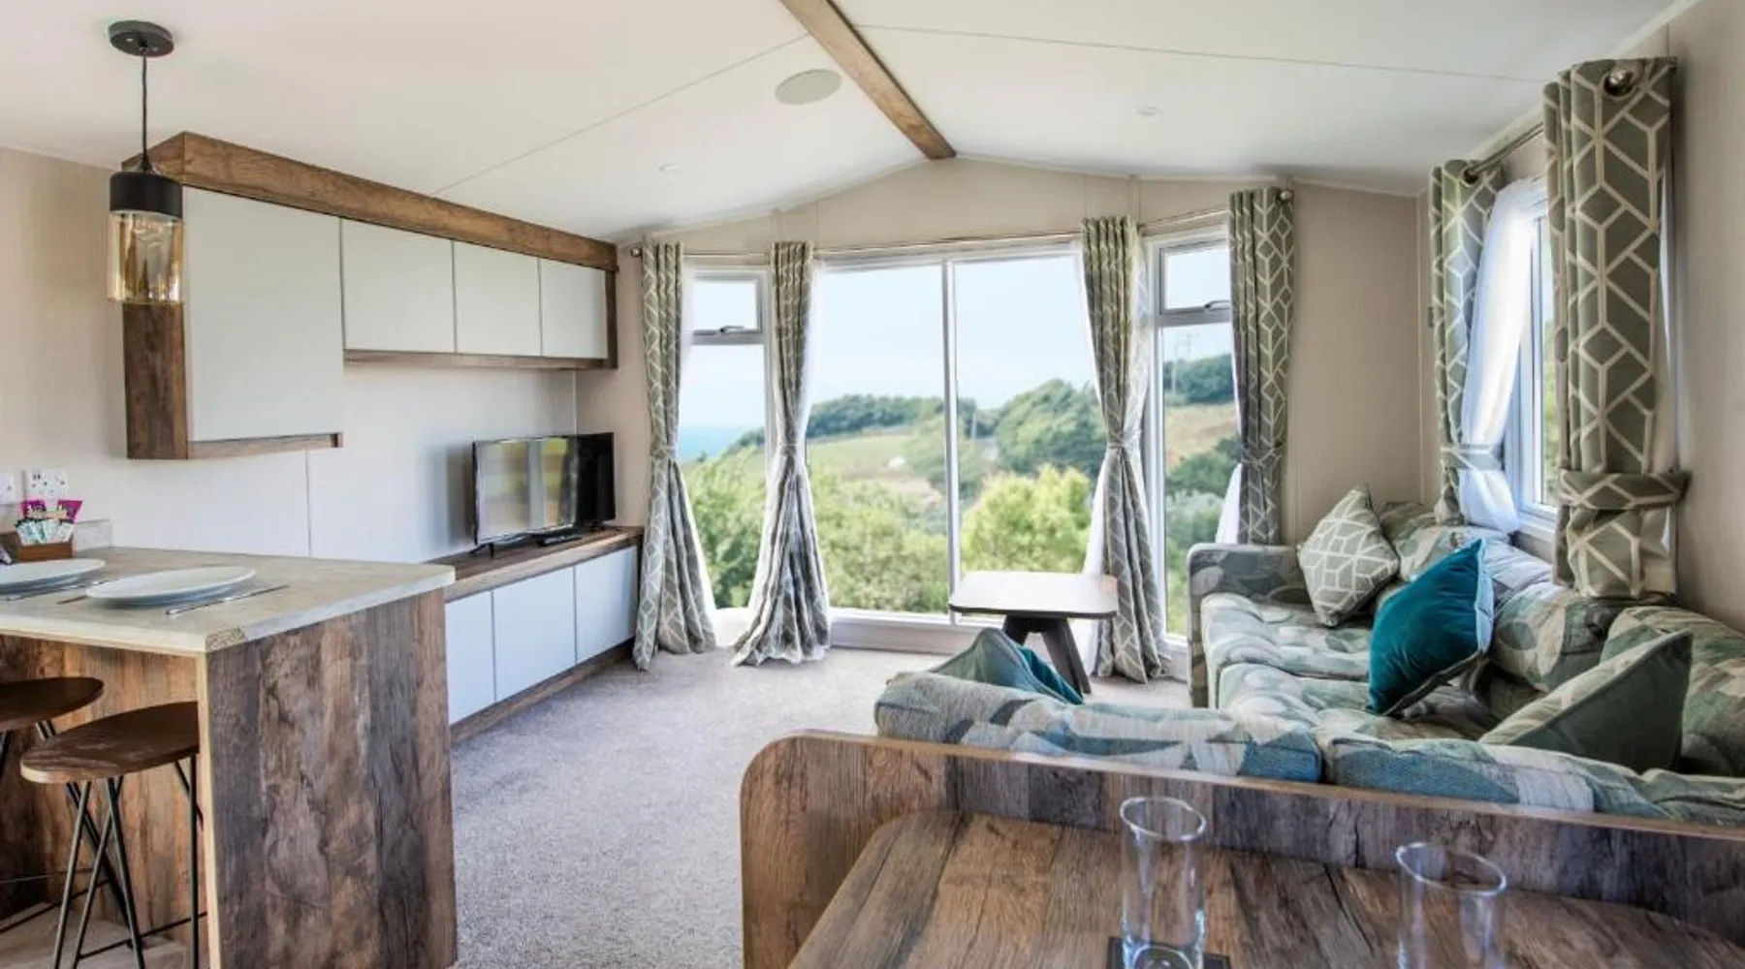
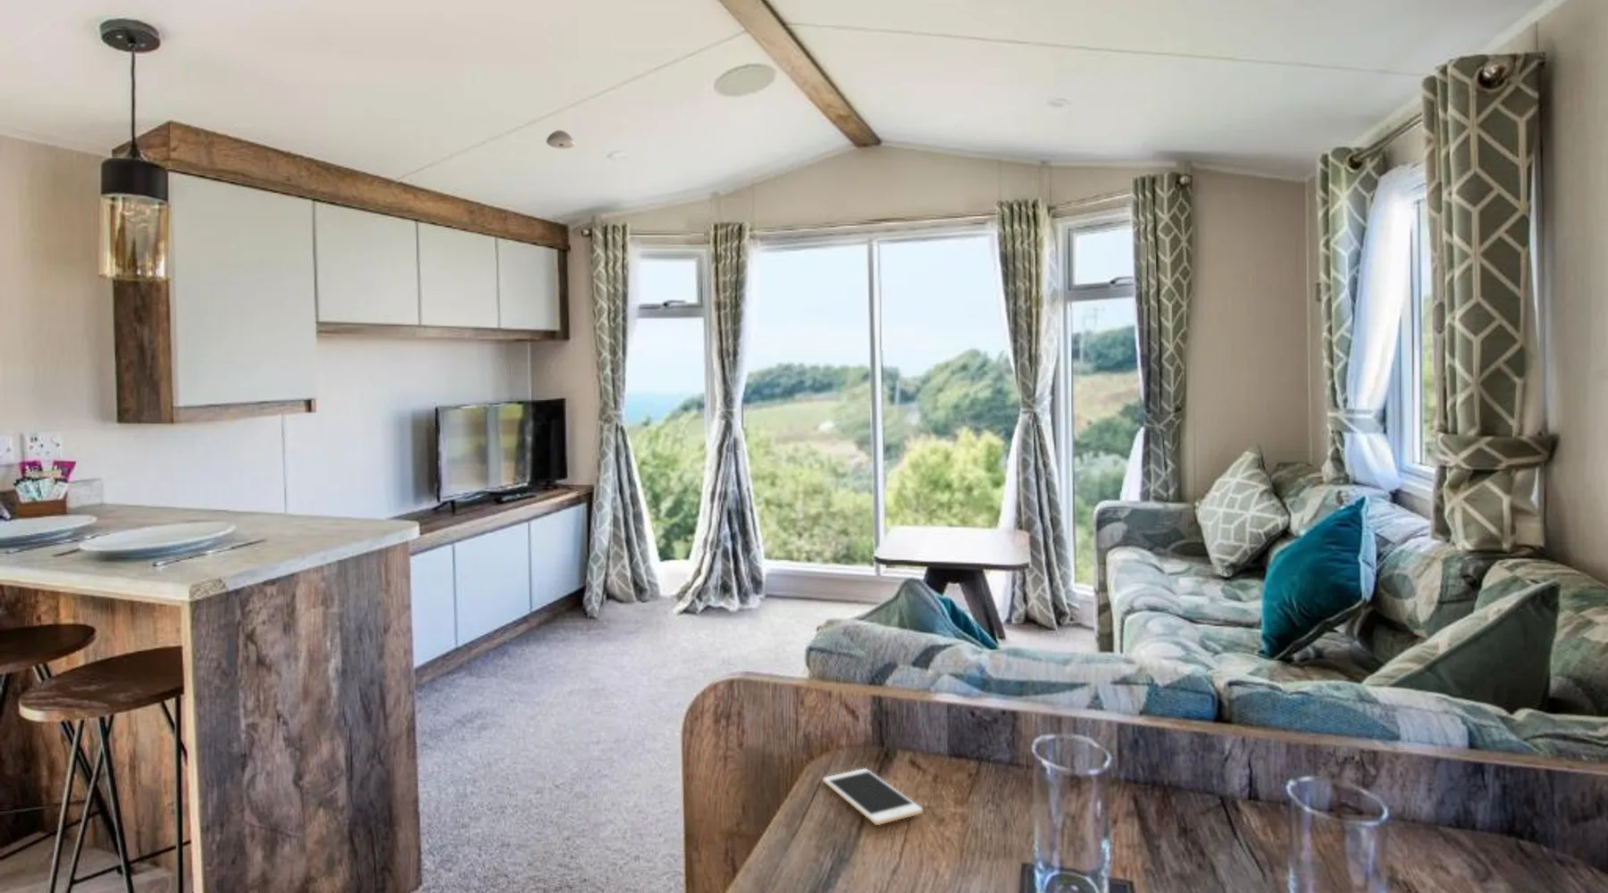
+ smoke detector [546,130,576,150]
+ cell phone [822,768,924,826]
